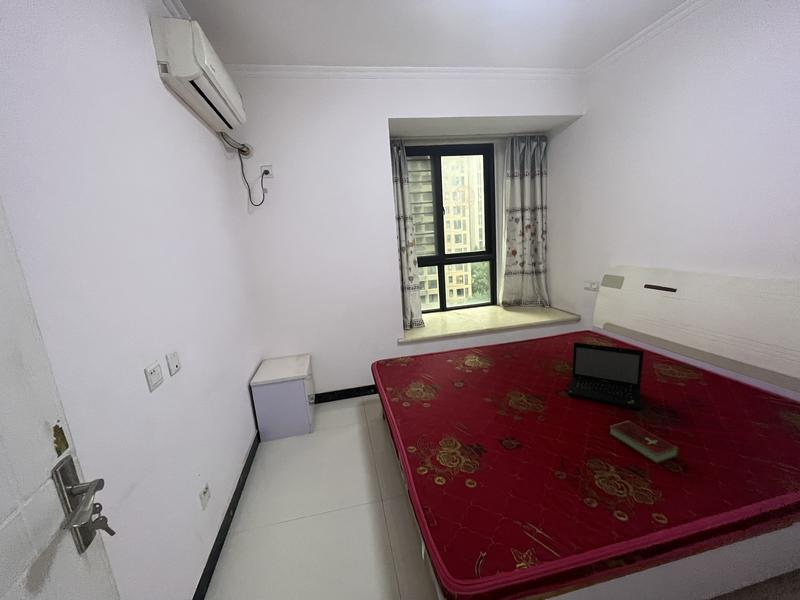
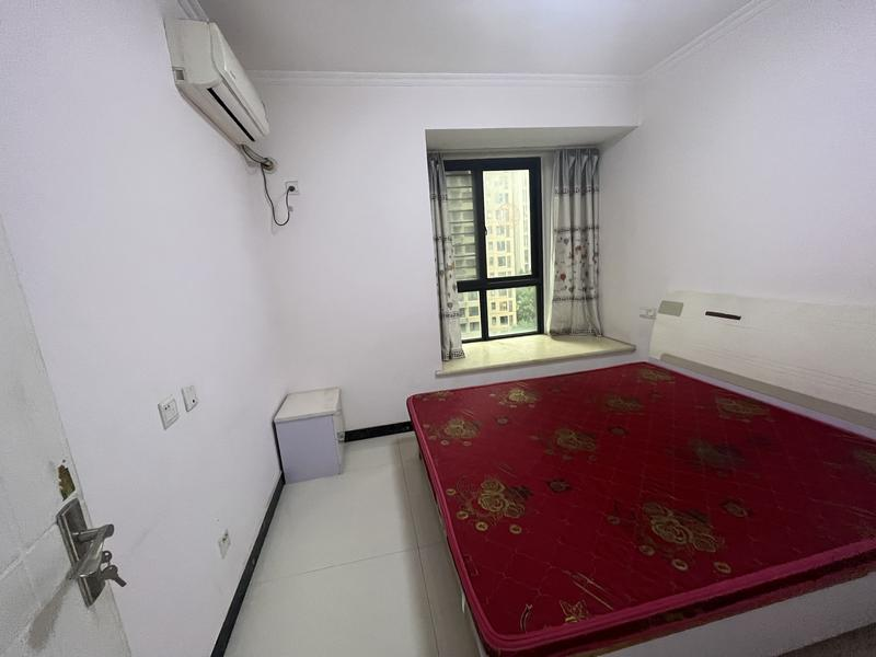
- hardcover book [608,420,679,465]
- laptop [566,341,645,410]
